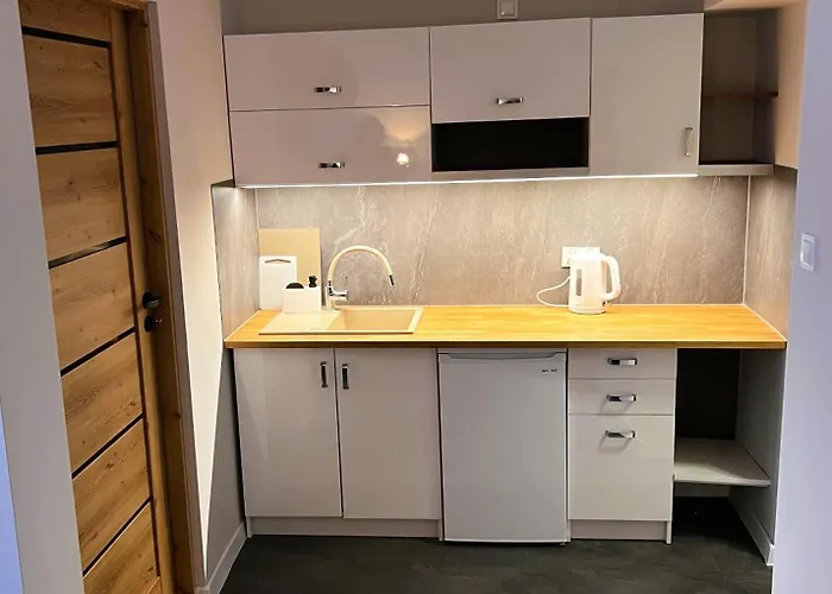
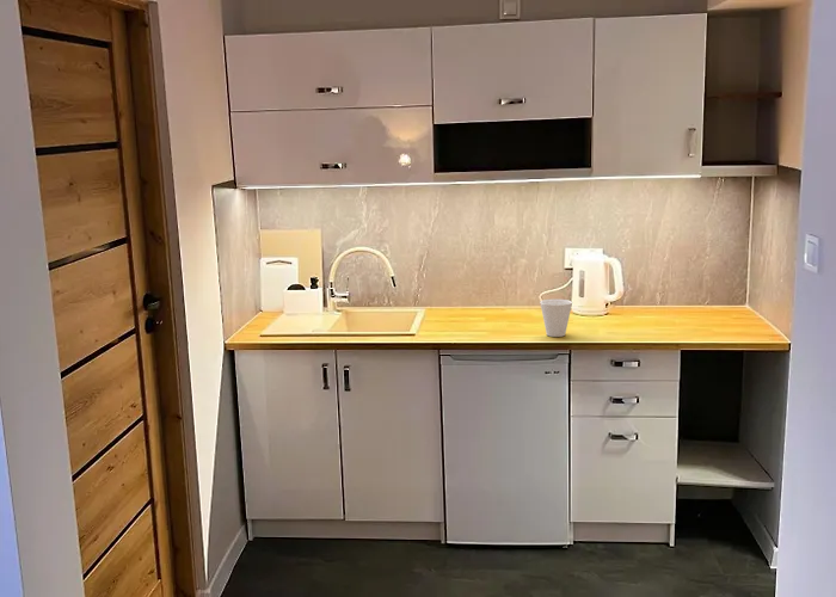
+ cup [539,297,573,338]
